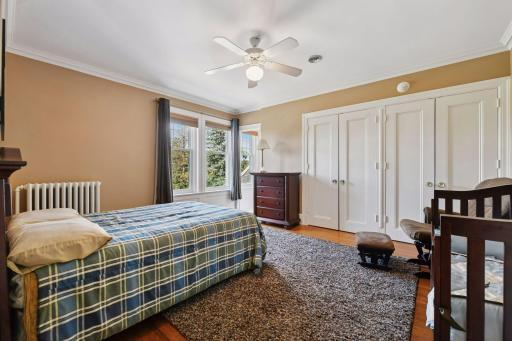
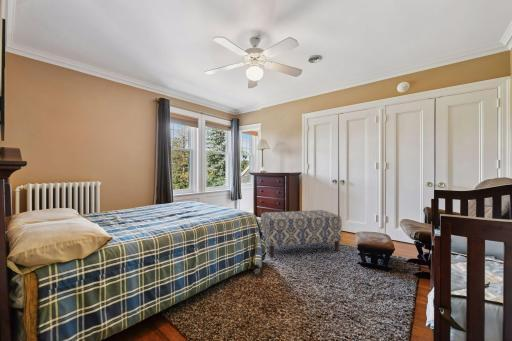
+ bench [260,209,343,258]
